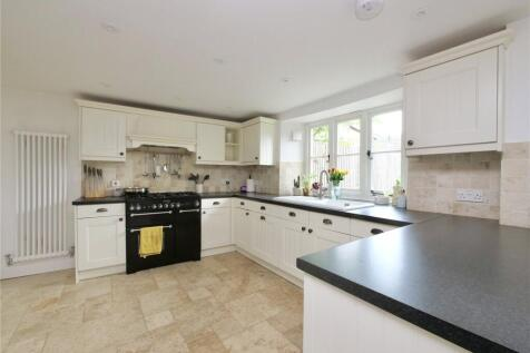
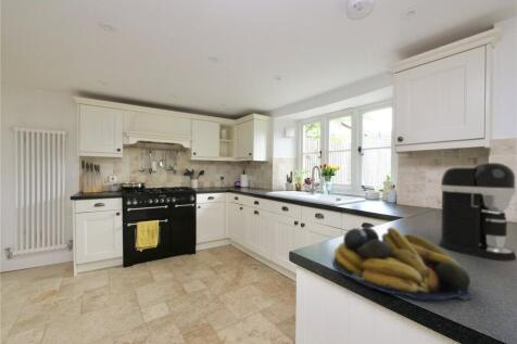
+ coffee maker [438,162,517,262]
+ fruit bowl [332,226,475,302]
